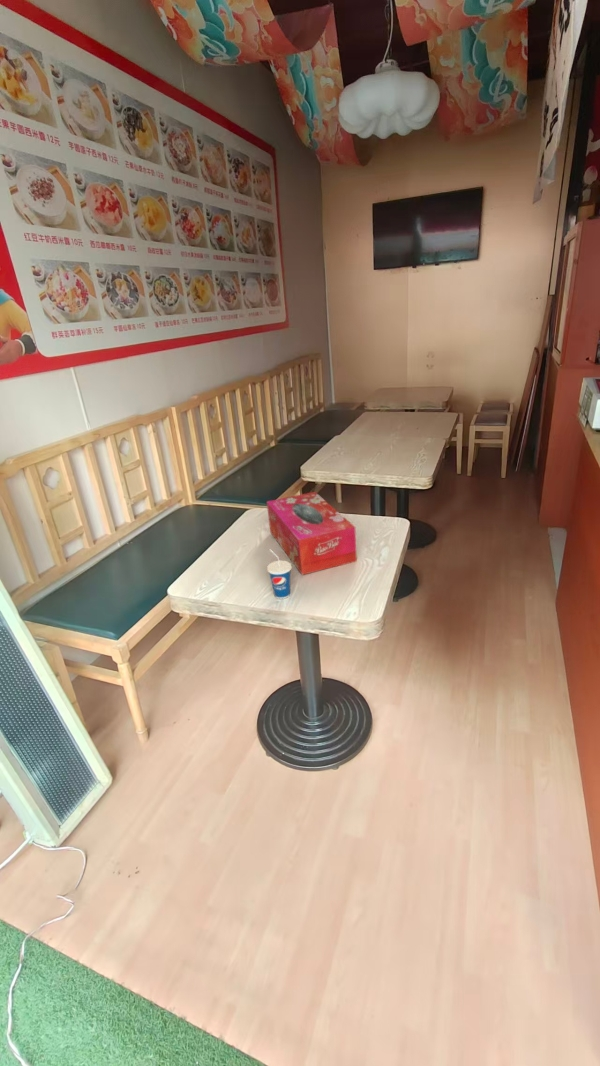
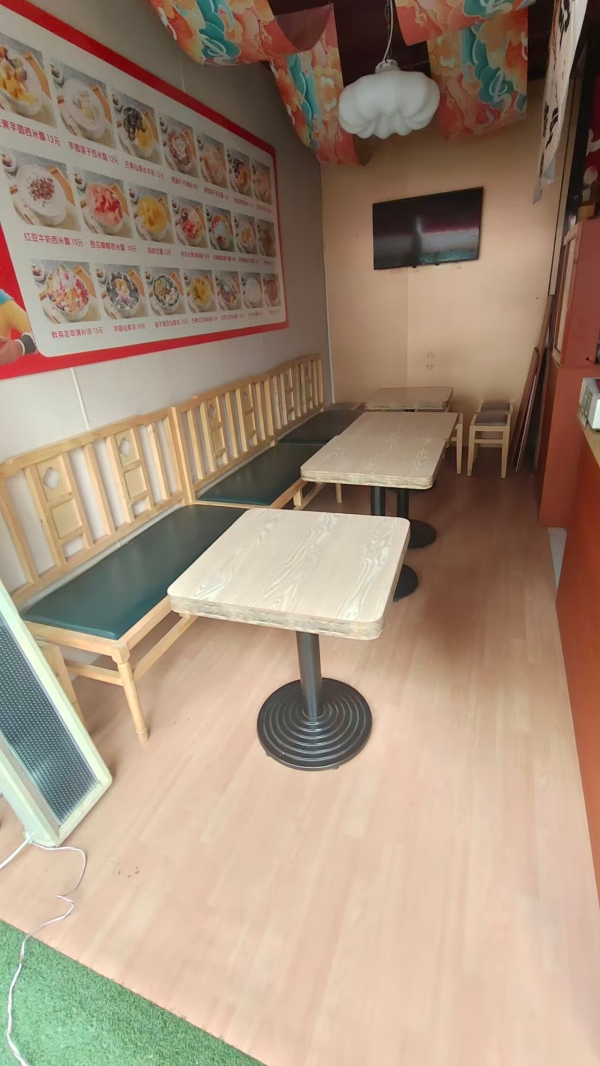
- tissue box [266,491,358,576]
- cup [266,549,292,600]
